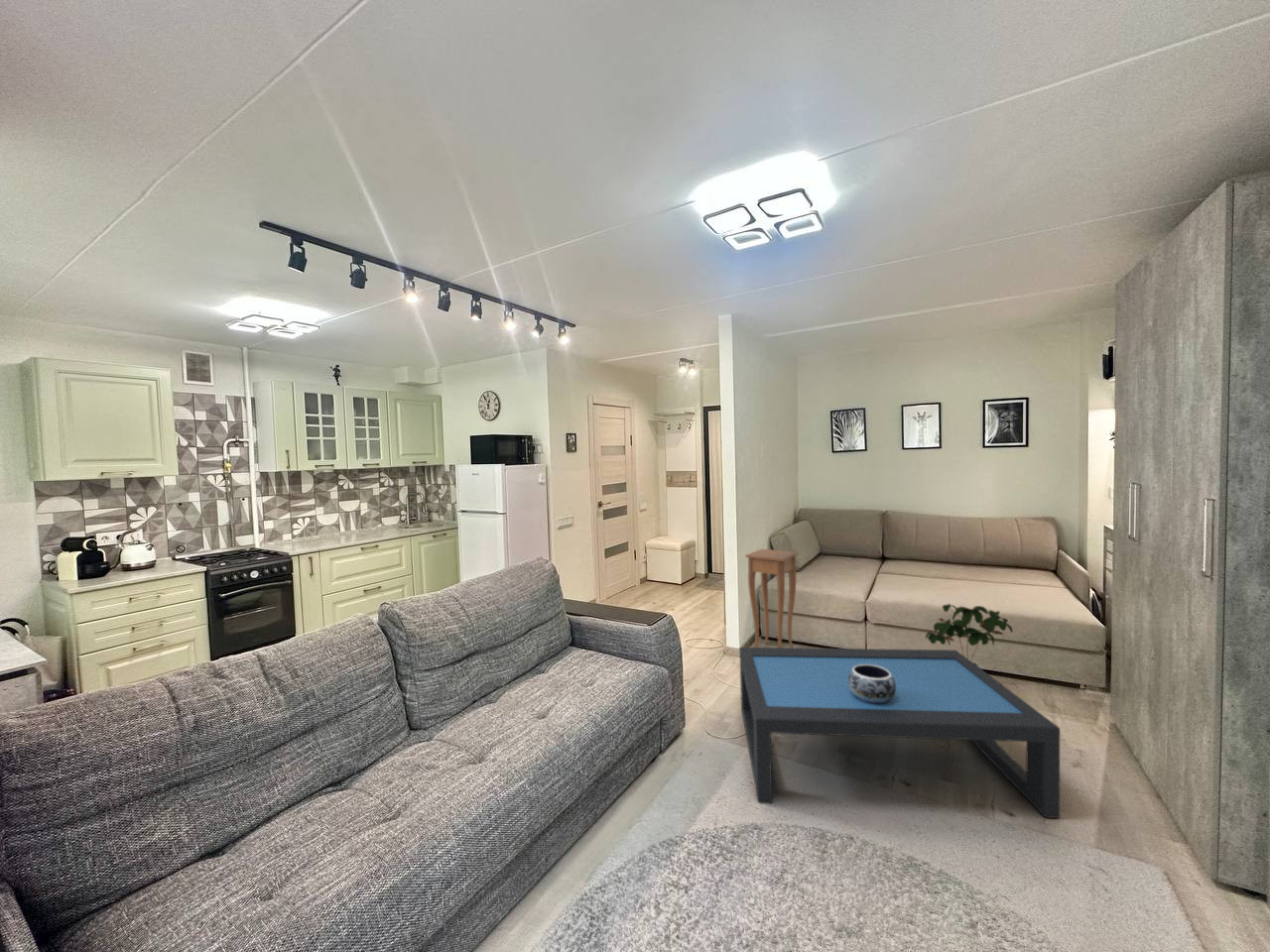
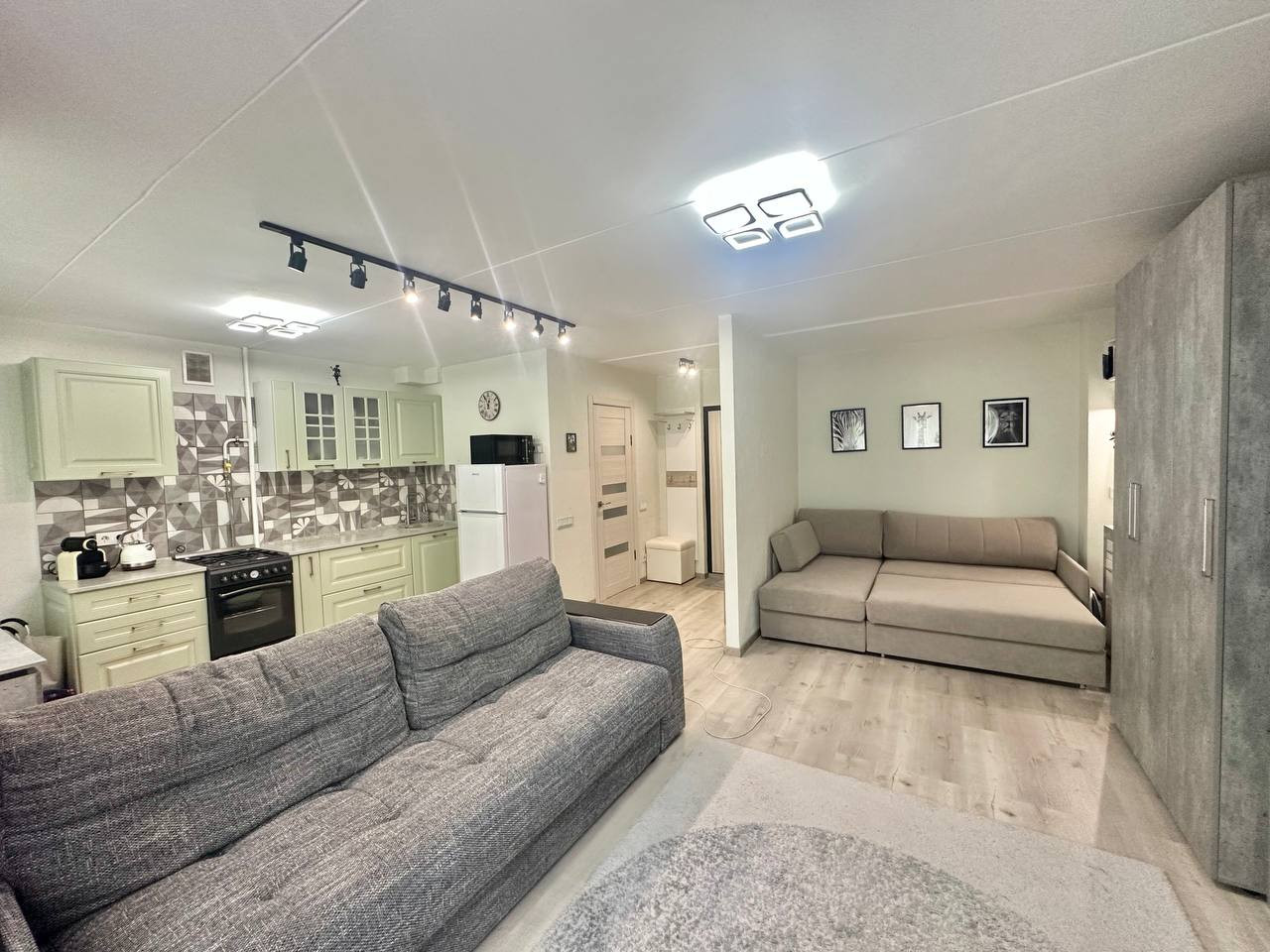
- potted plant [925,603,1014,668]
- decorative bowl [848,664,896,704]
- side table [744,548,799,648]
- coffee table [738,647,1061,819]
